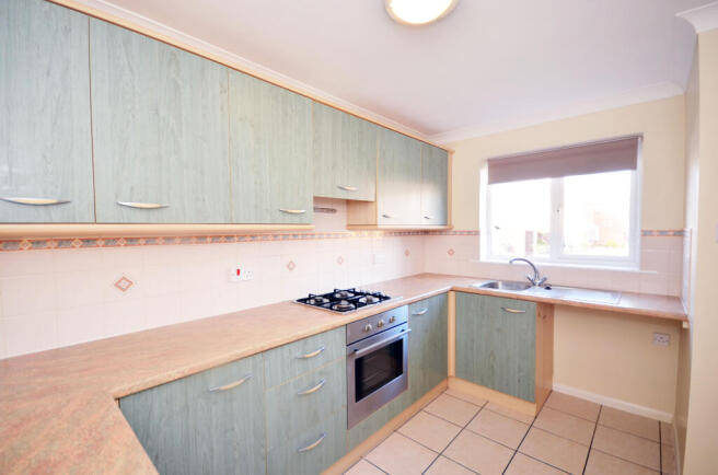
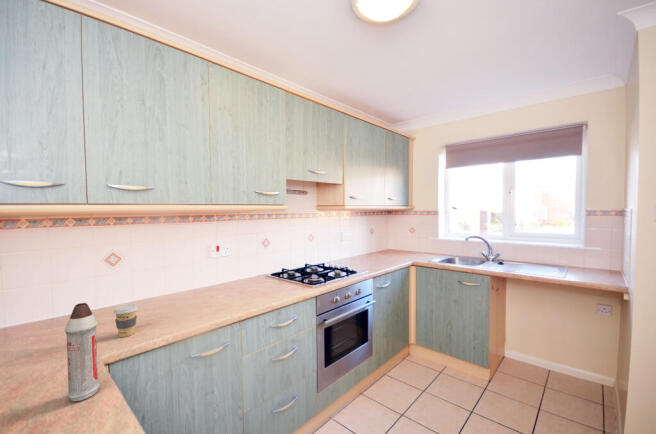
+ spray bottle [64,302,101,402]
+ coffee cup [113,304,139,338]
